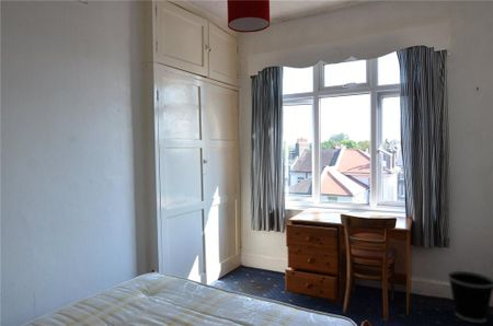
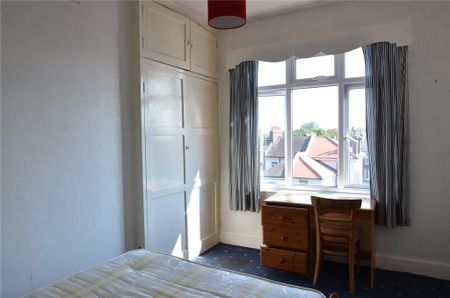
- wastebasket [447,270,493,324]
